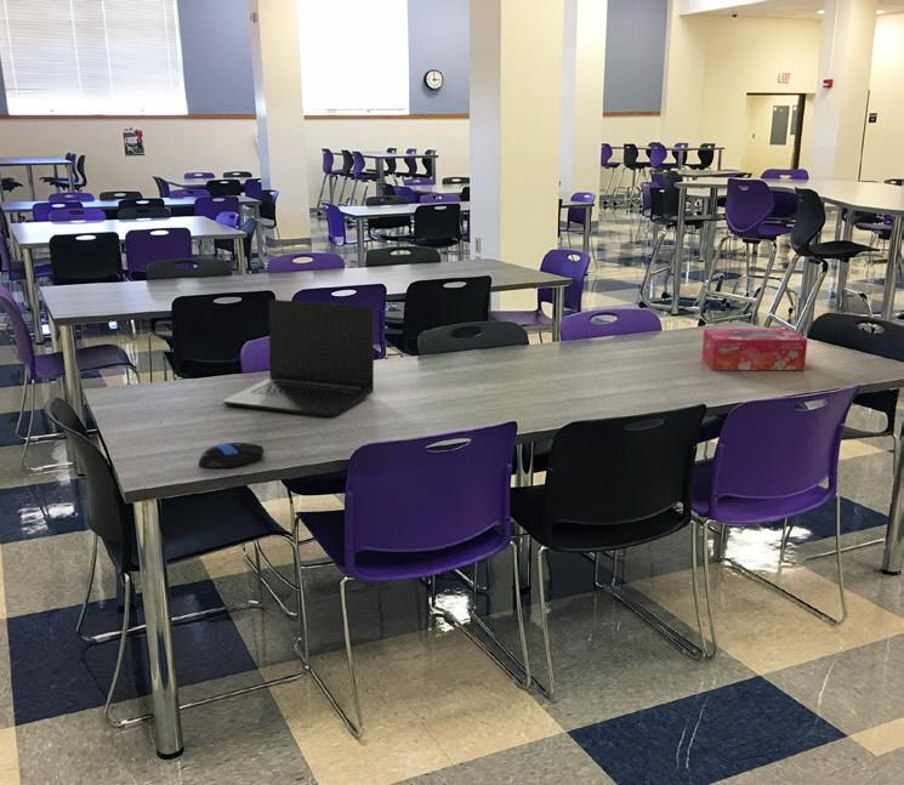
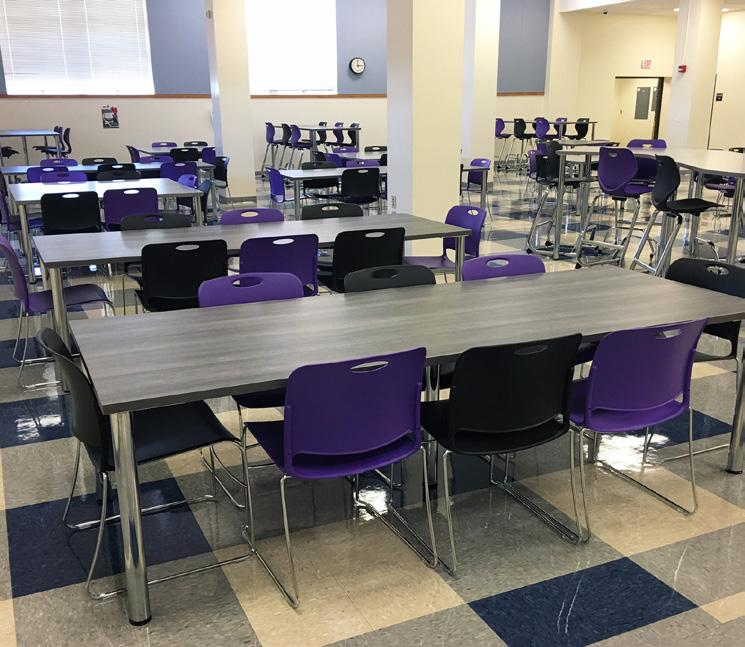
- laptop [222,298,375,417]
- computer mouse [198,442,266,470]
- tissue box [701,328,808,371]
